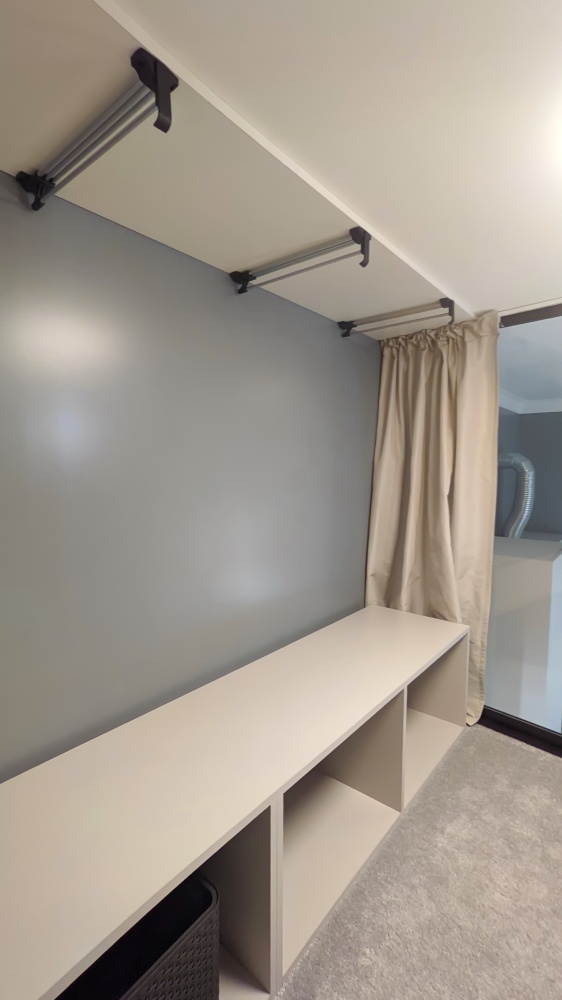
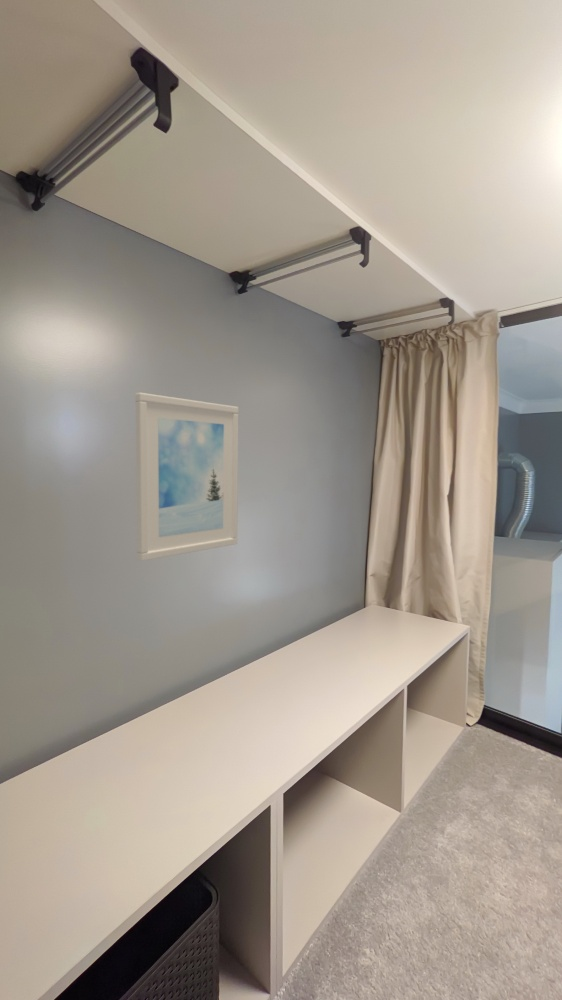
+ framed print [135,392,239,562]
